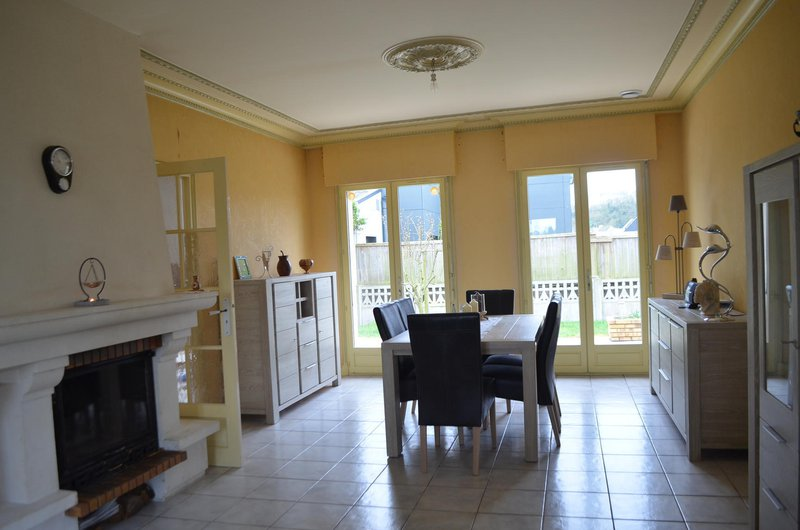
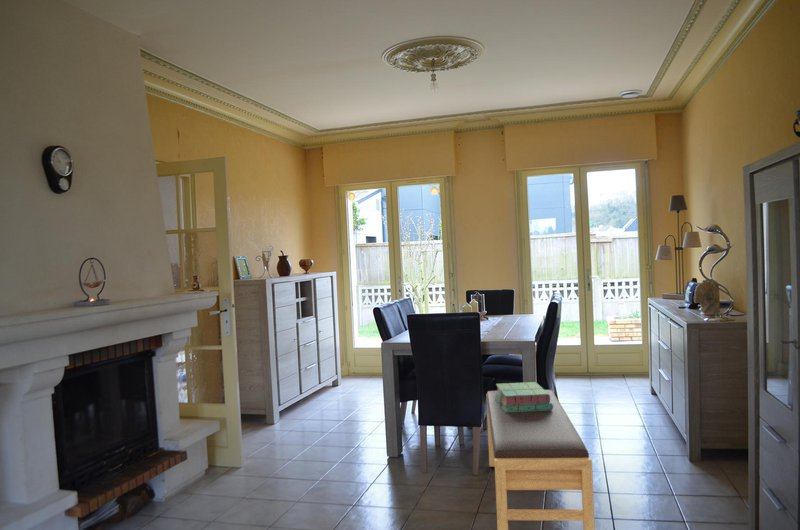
+ bench [486,389,596,530]
+ stack of books [494,381,553,413]
